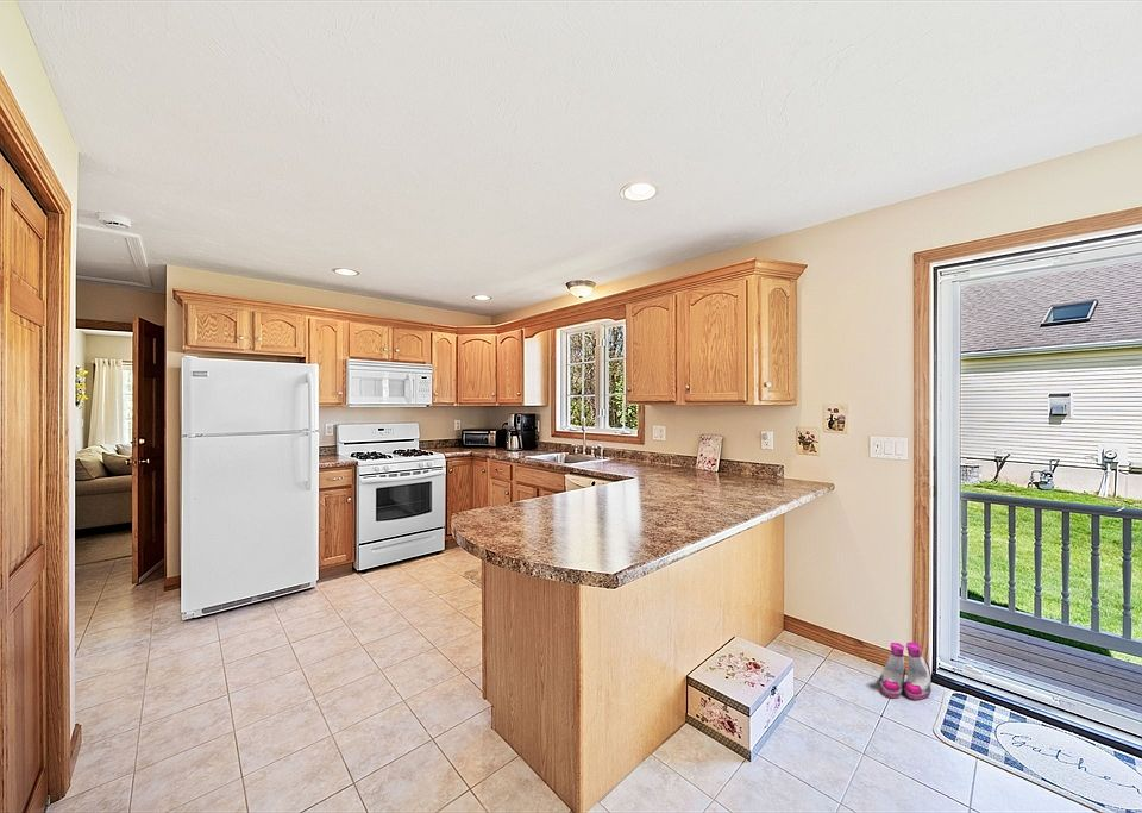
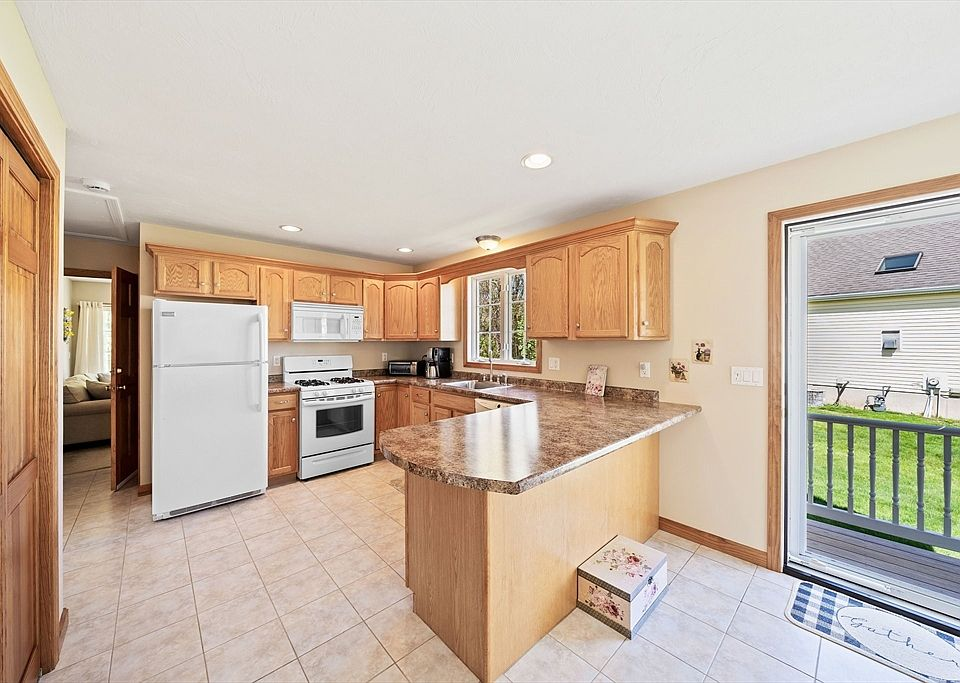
- boots [879,642,933,701]
